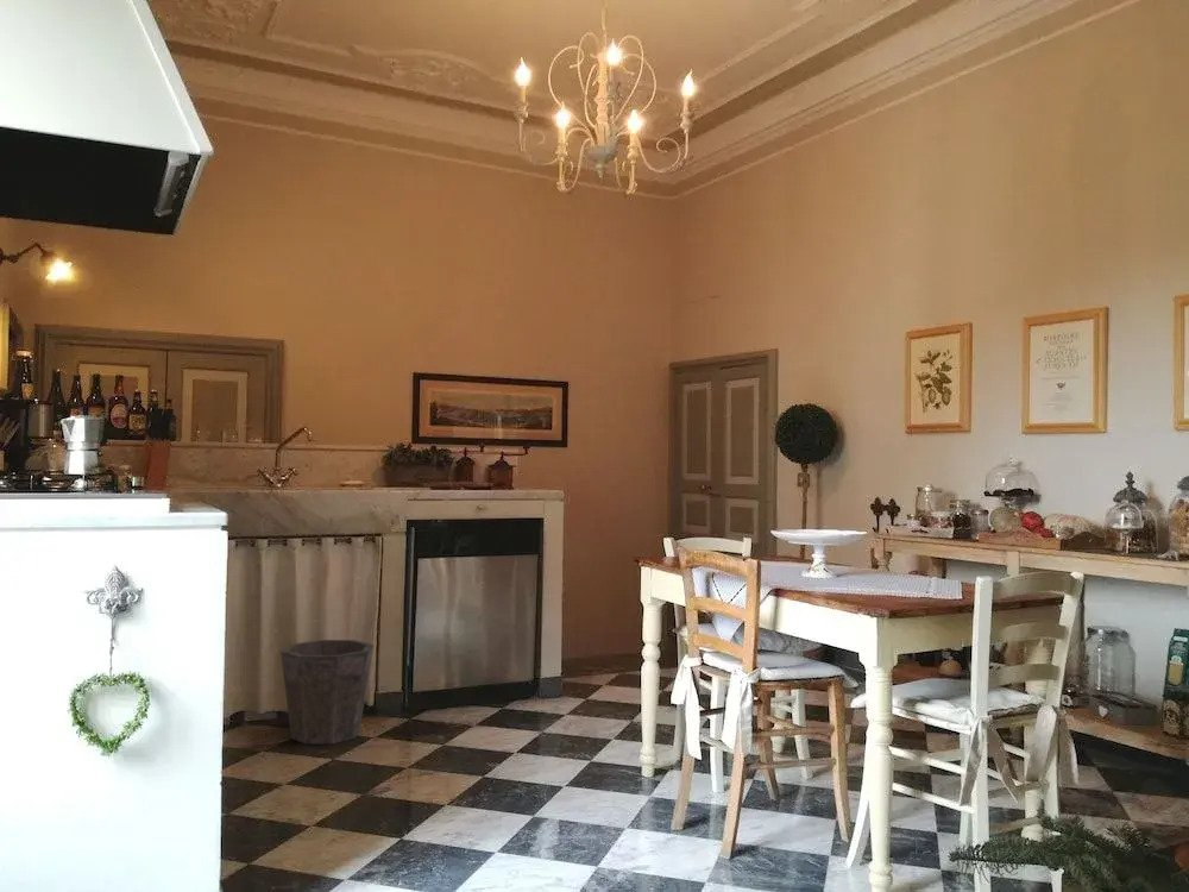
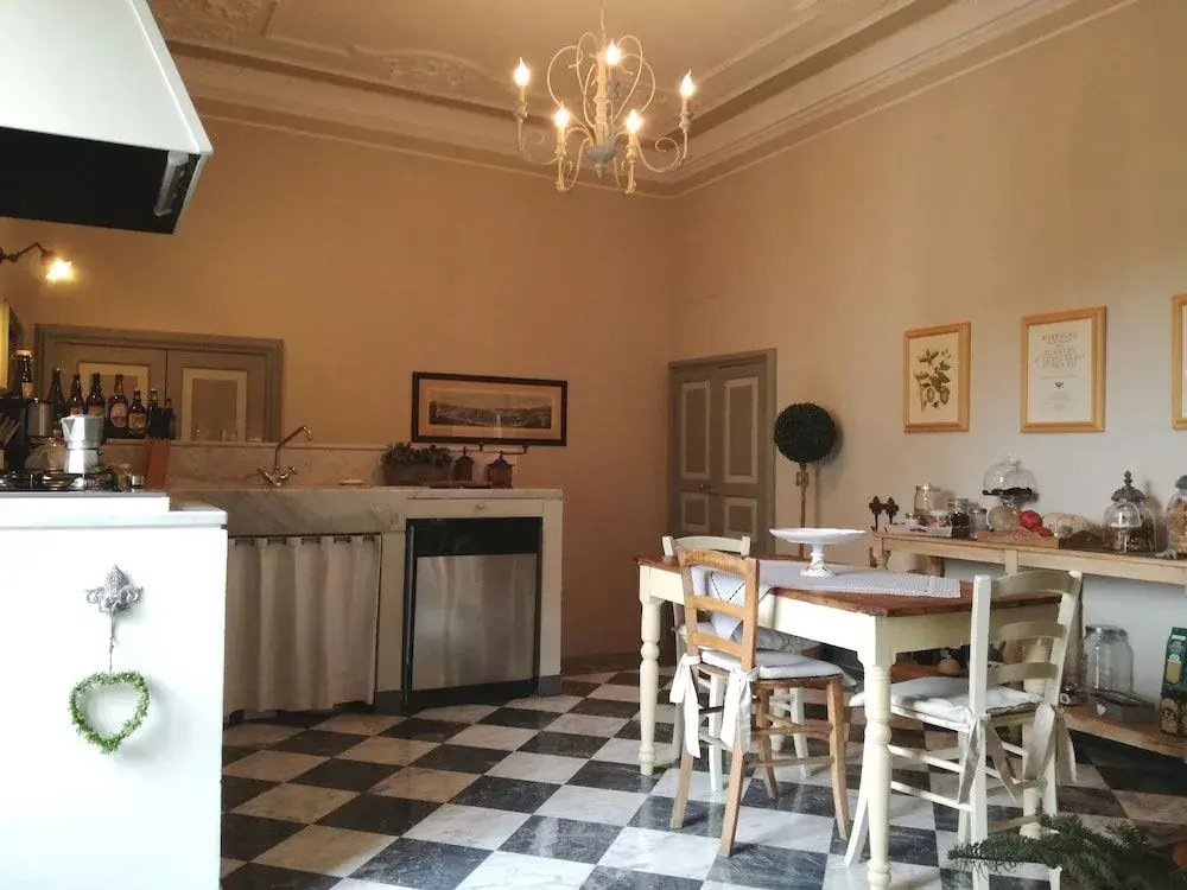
- waste bin [279,639,375,746]
